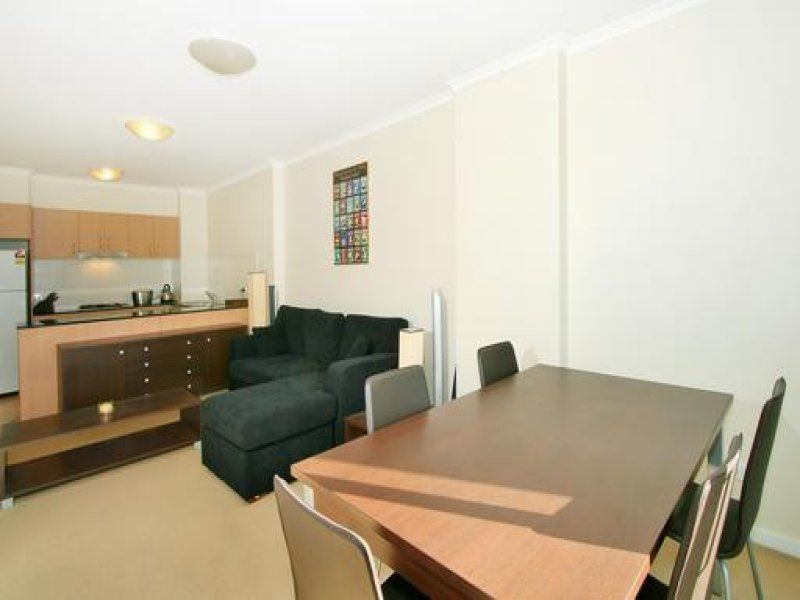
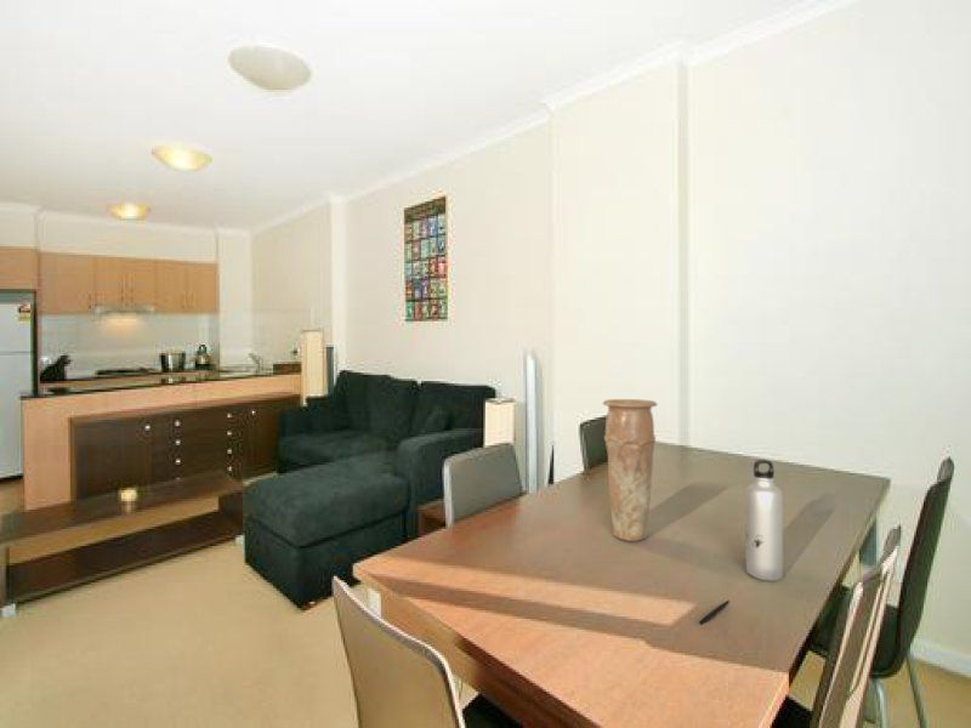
+ vase [602,398,658,542]
+ pen [698,599,731,626]
+ water bottle [744,459,784,582]
